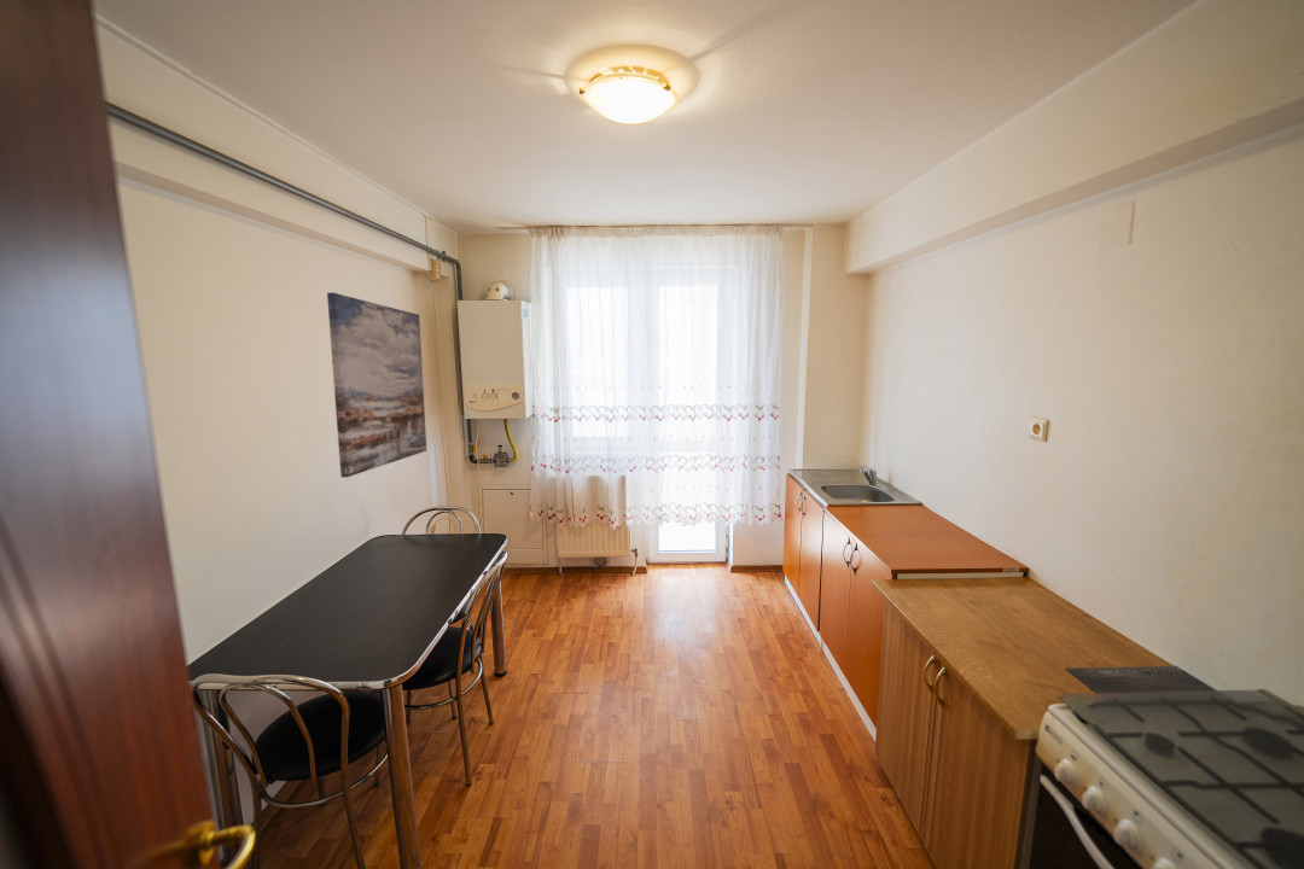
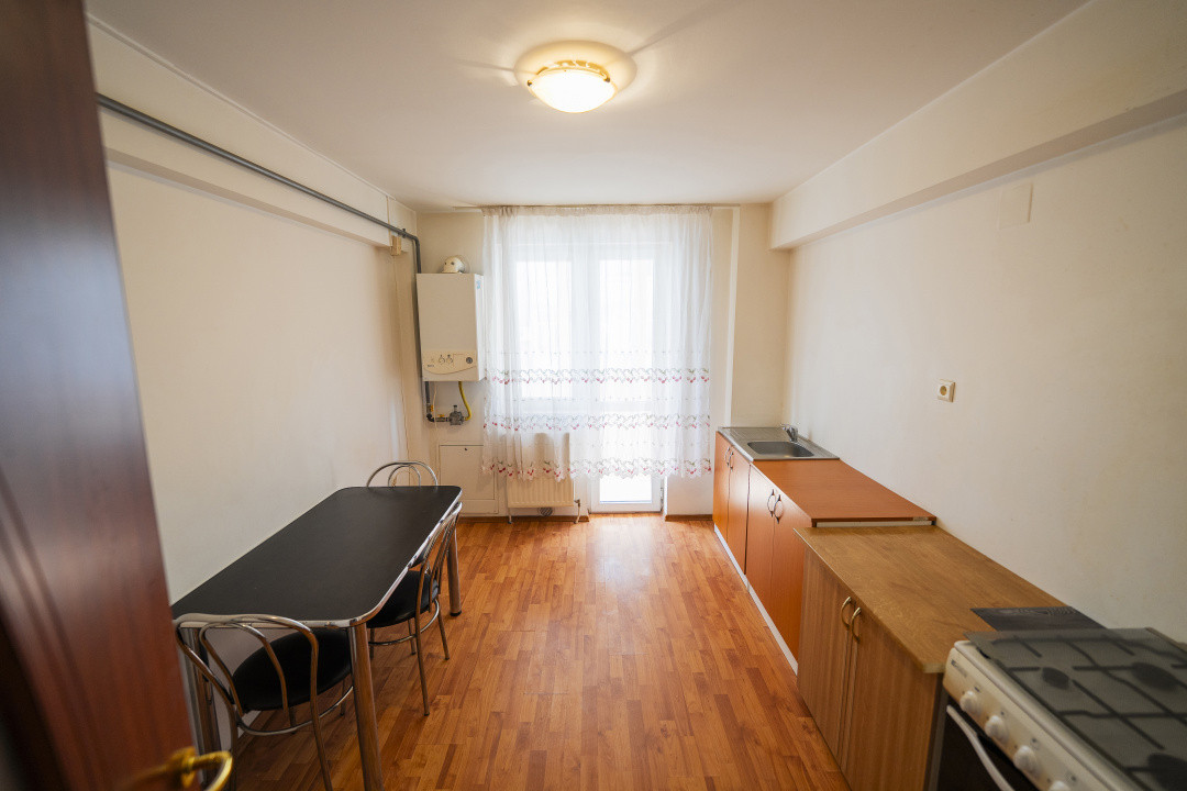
- wall art [326,292,427,478]
